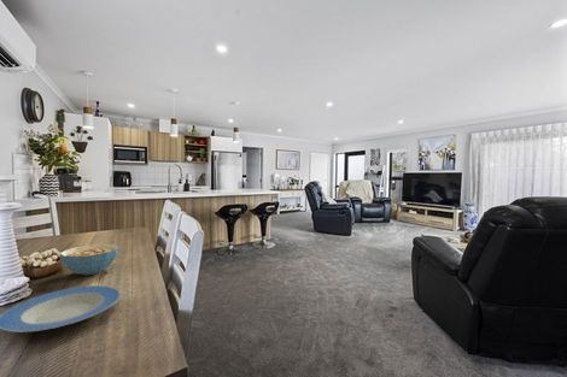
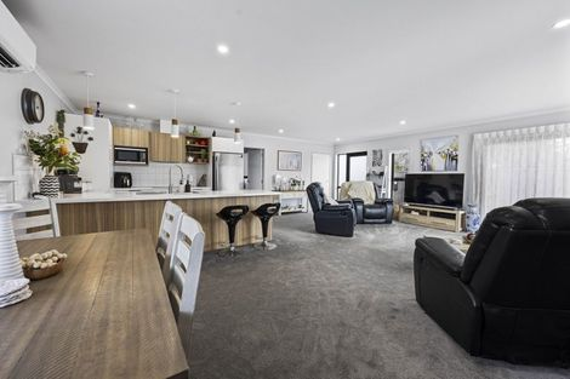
- plate [0,284,122,334]
- cereal bowl [59,243,119,276]
